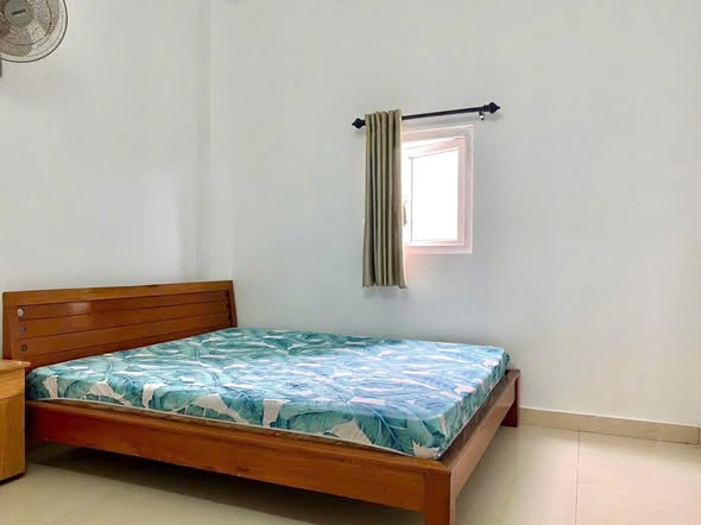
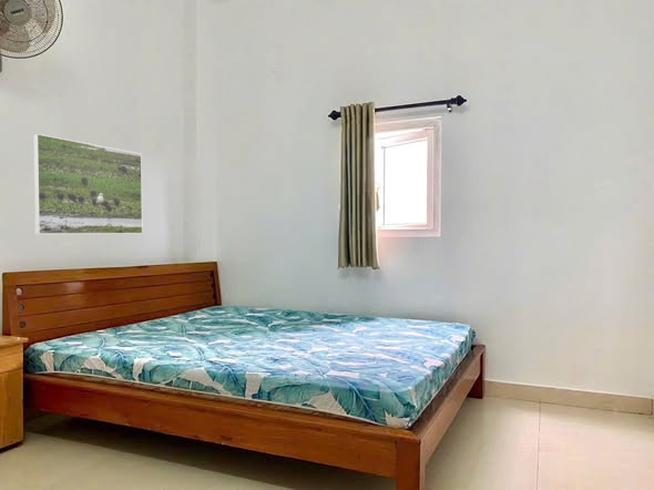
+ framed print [32,133,144,235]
